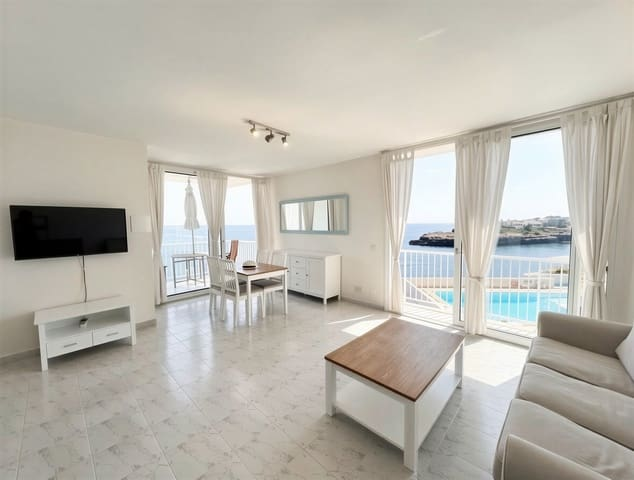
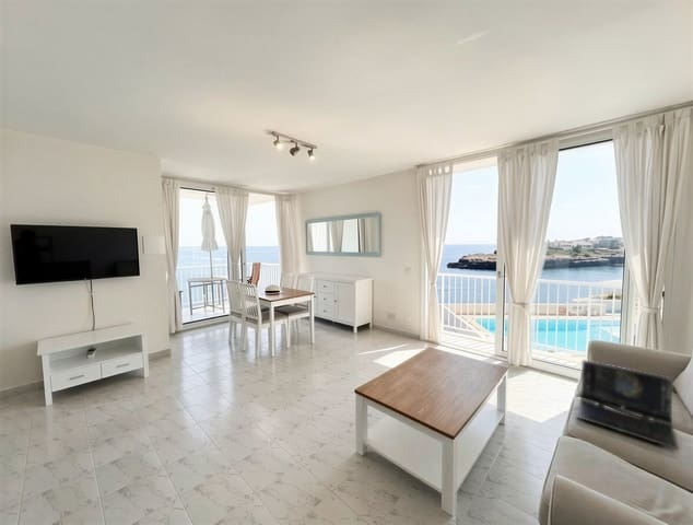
+ laptop computer [575,359,680,451]
